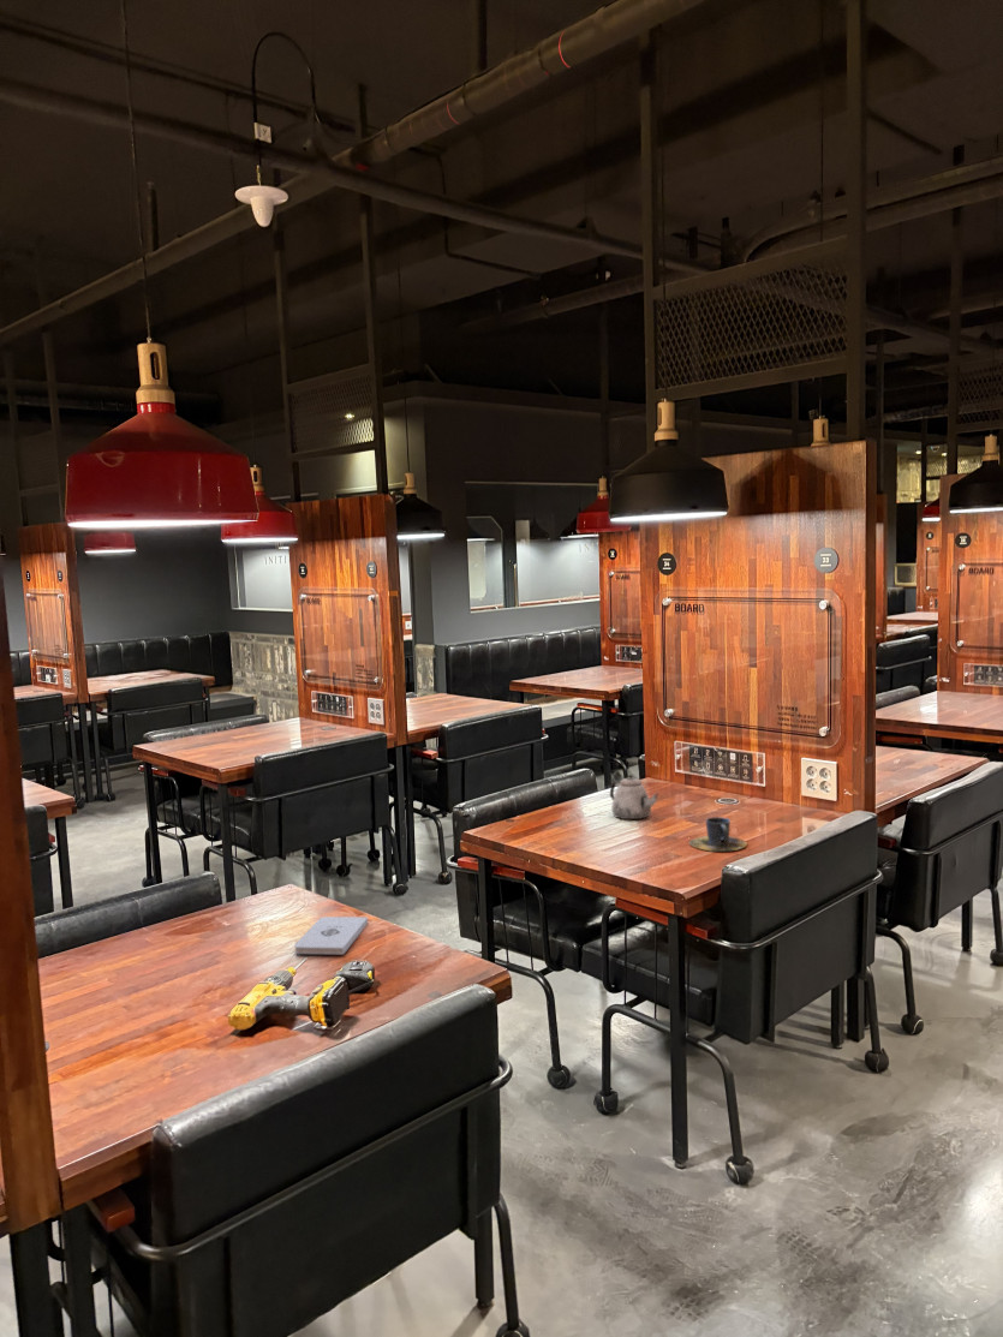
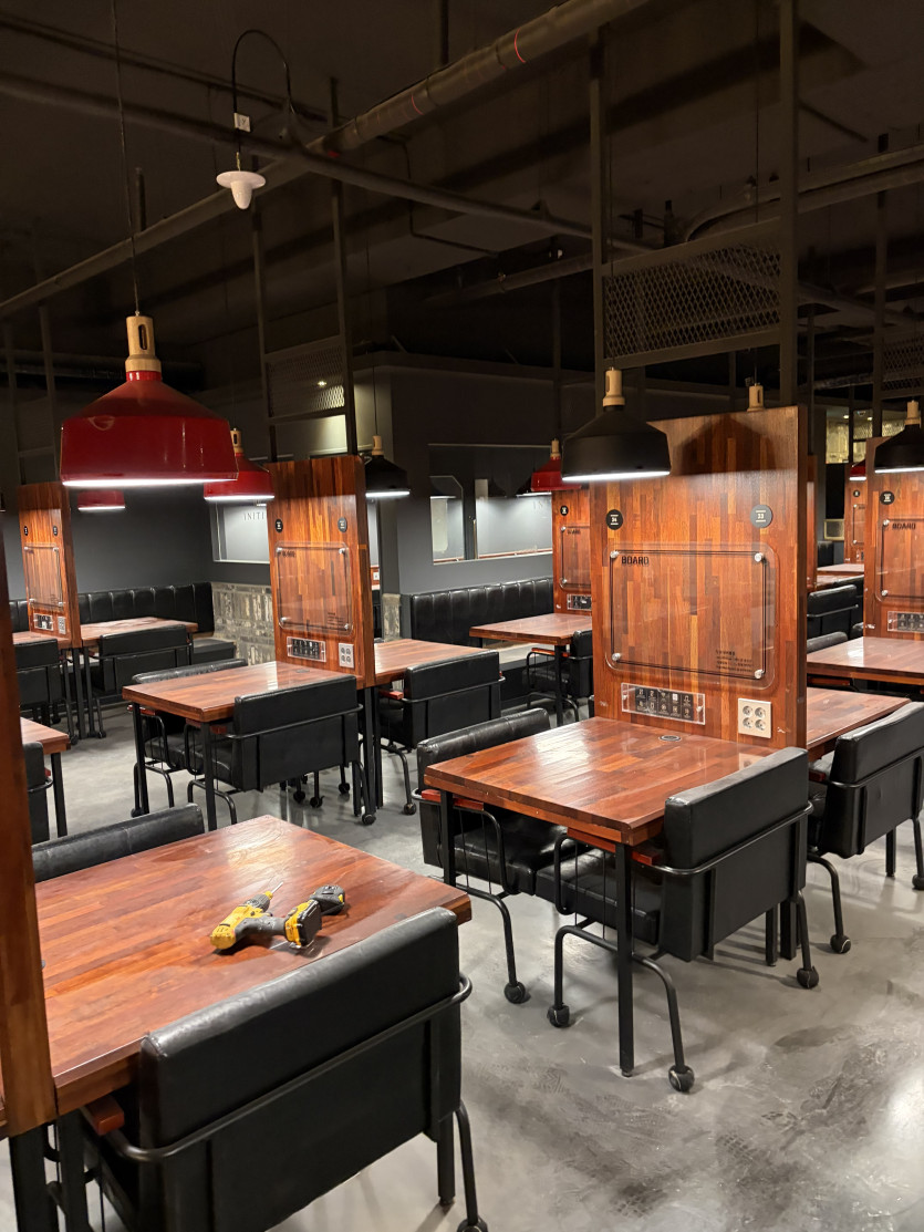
- notepad [293,915,369,956]
- teapot [609,774,661,820]
- cup [687,816,748,853]
